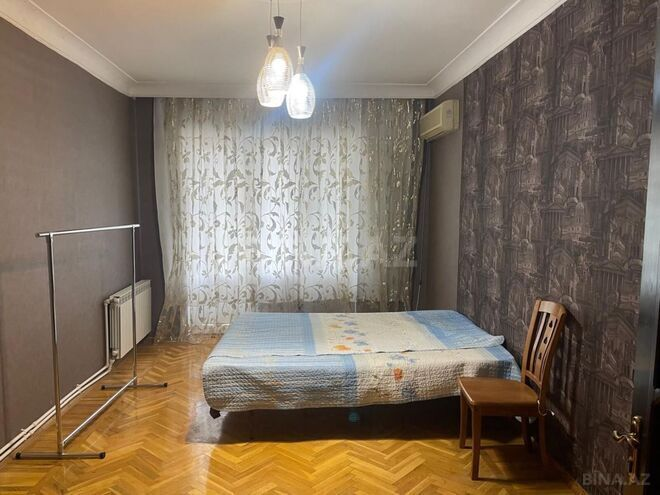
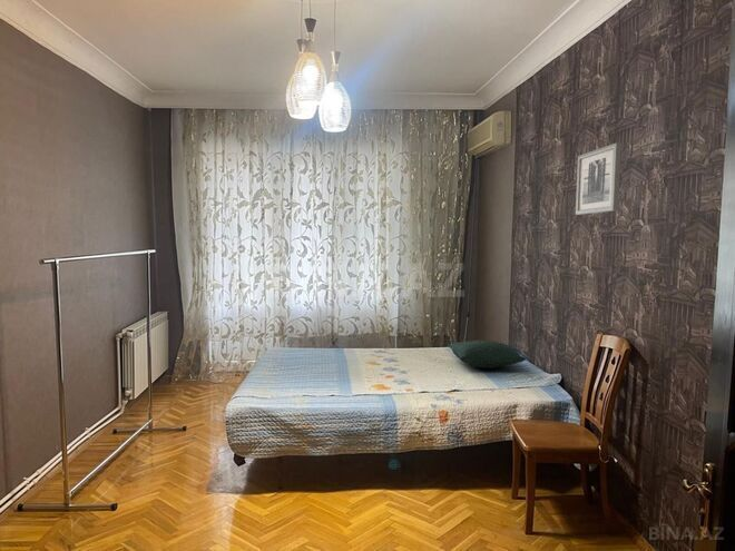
+ wall art [575,141,623,216]
+ pillow [447,340,527,370]
